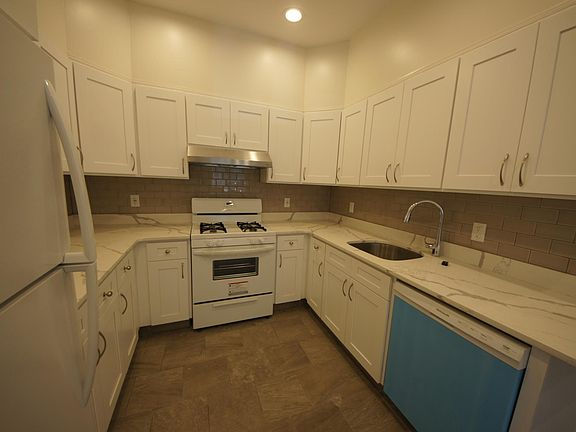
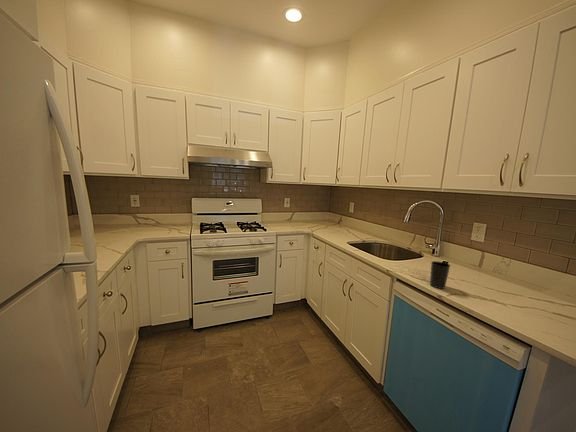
+ cup [429,260,451,290]
